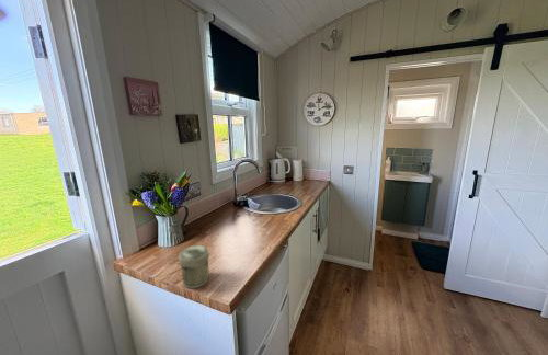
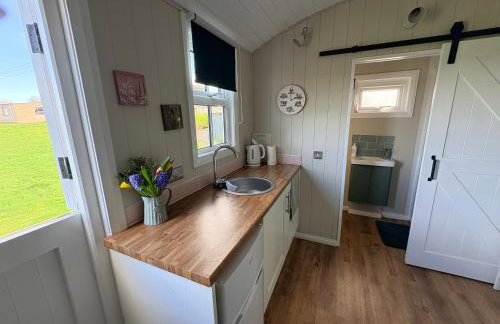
- jar [178,244,210,289]
